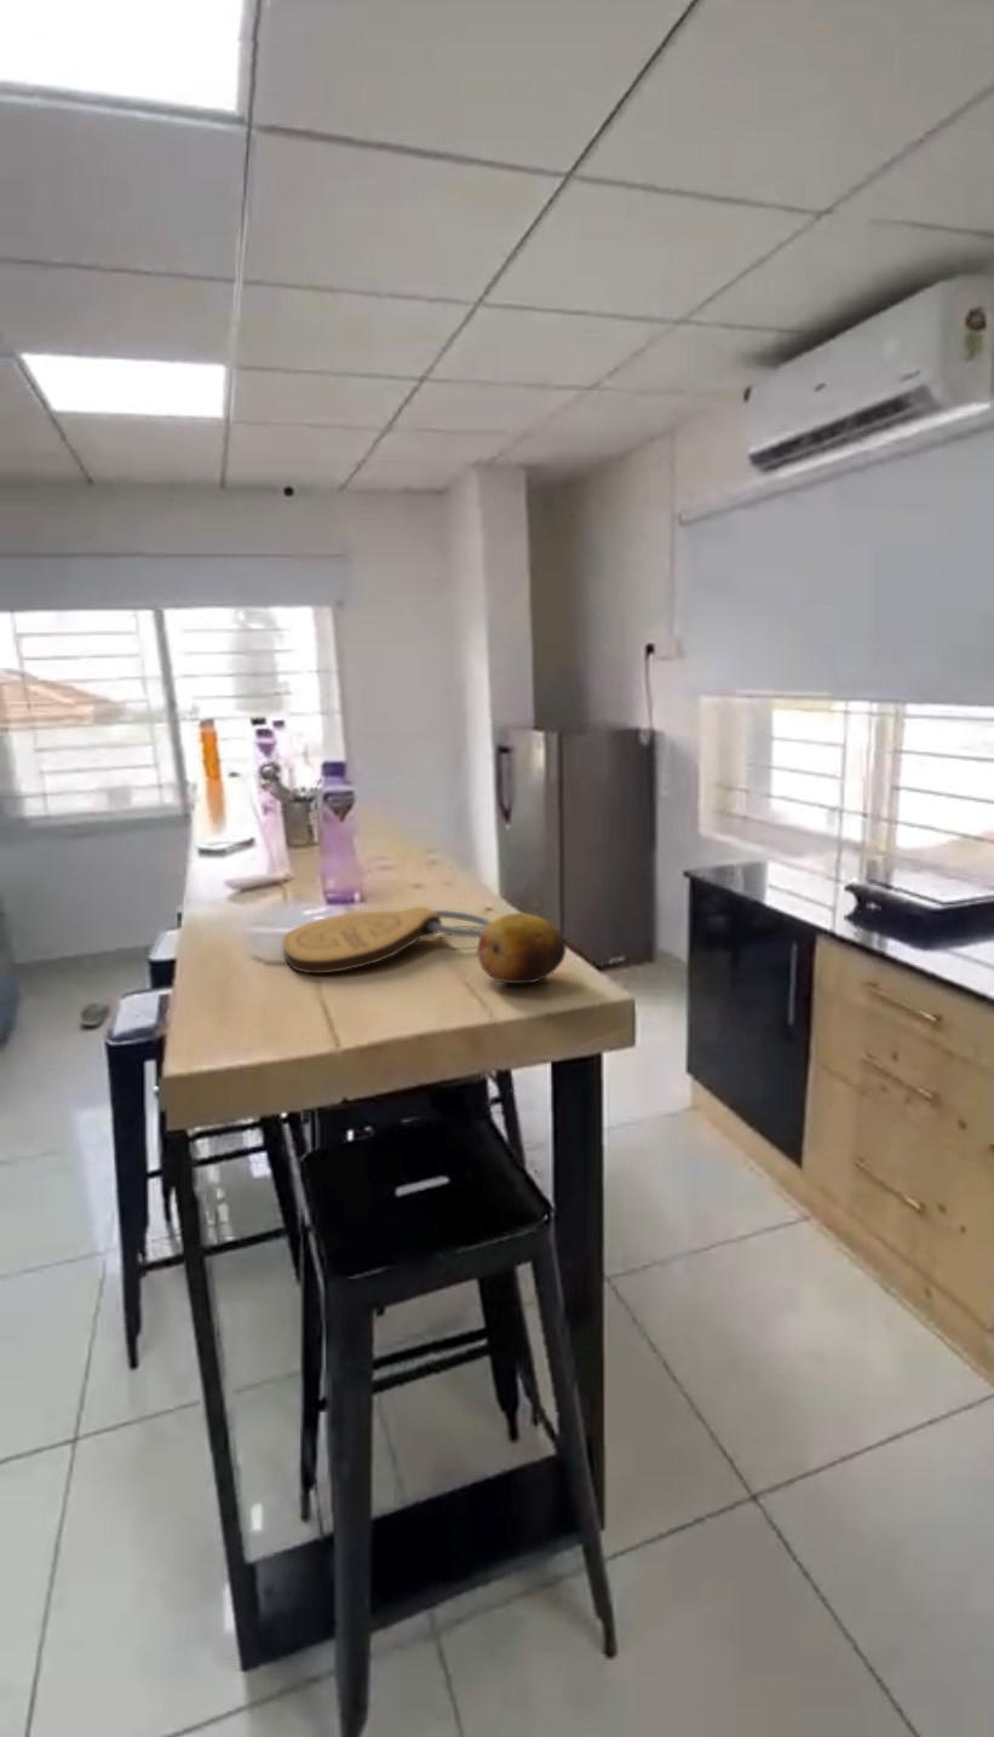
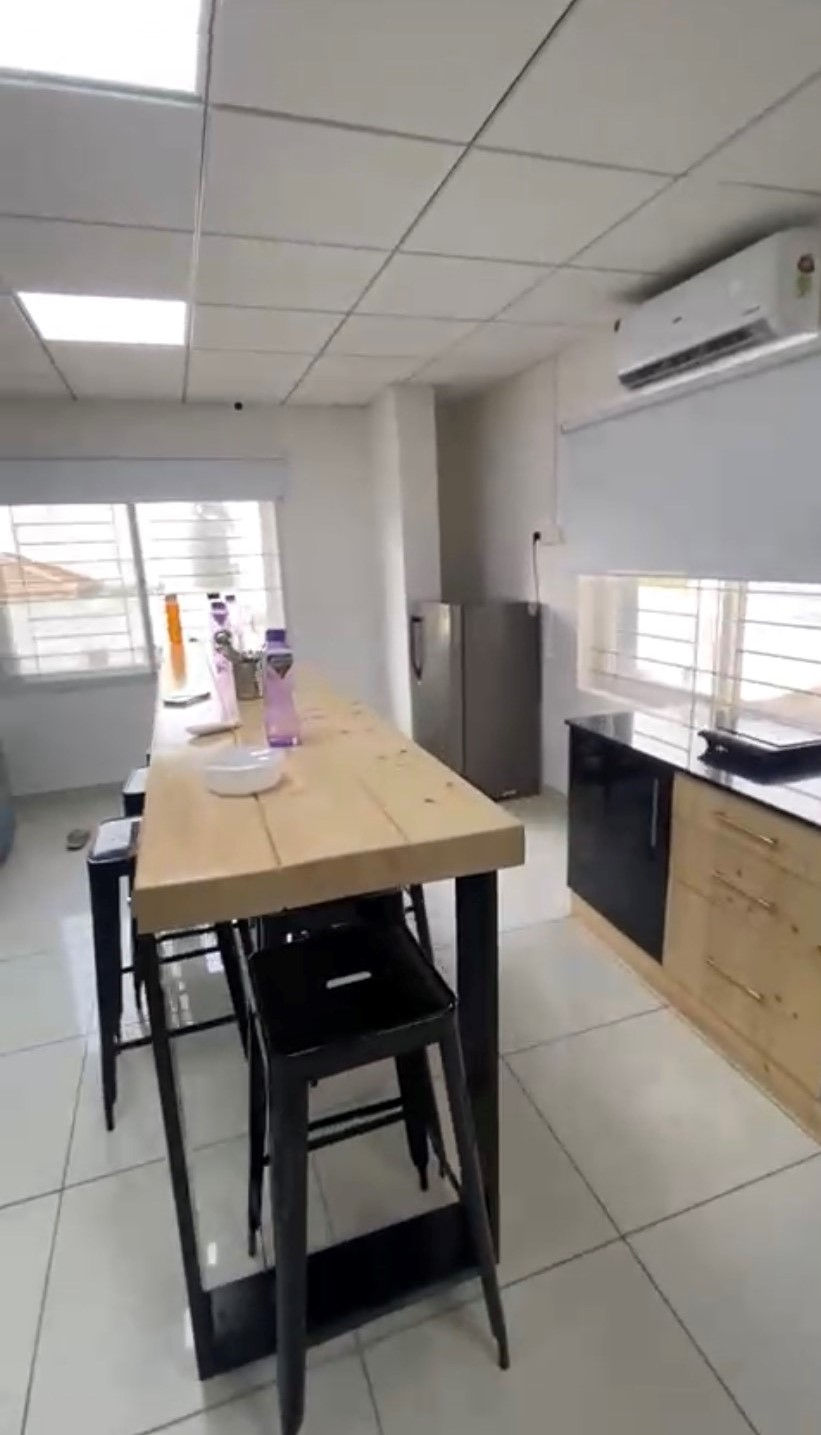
- fruit [476,911,568,985]
- key chain [281,905,493,974]
